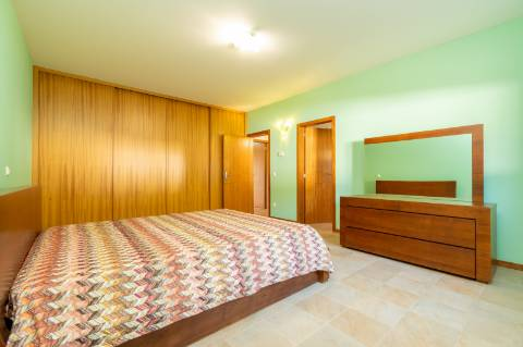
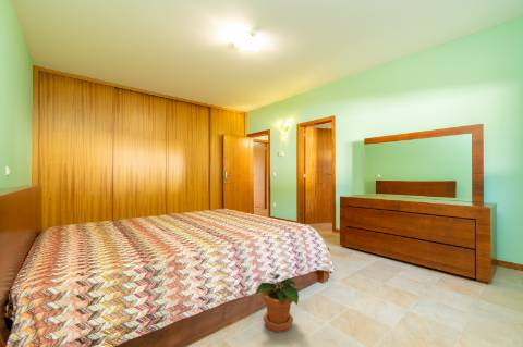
+ potted plant [255,273,300,333]
